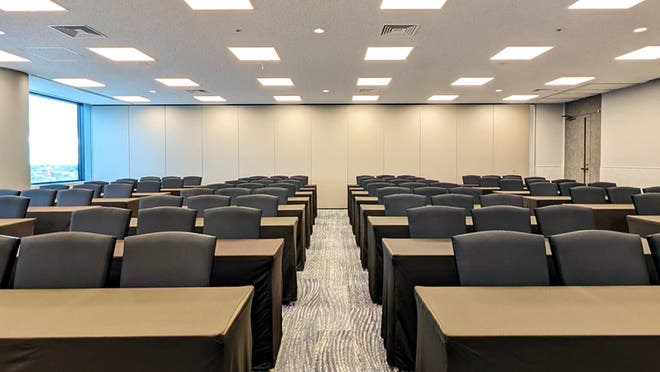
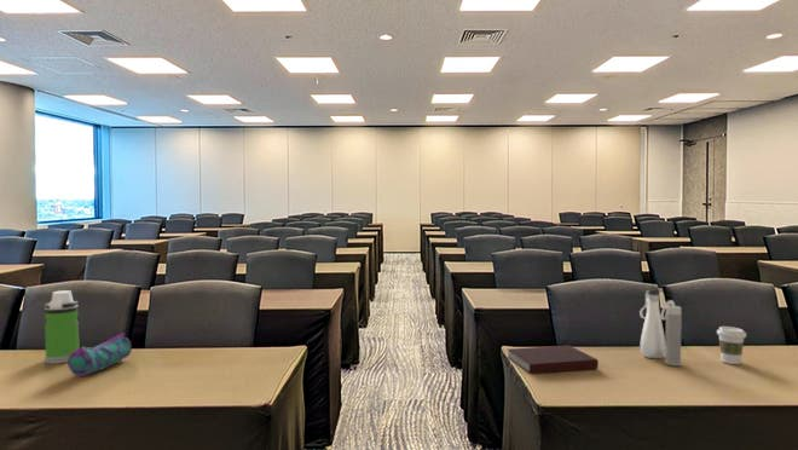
+ pencil case [66,333,133,377]
+ coffee cup [716,325,747,365]
+ water bottle [638,289,683,368]
+ water bottle [44,289,81,365]
+ notebook [505,344,600,375]
